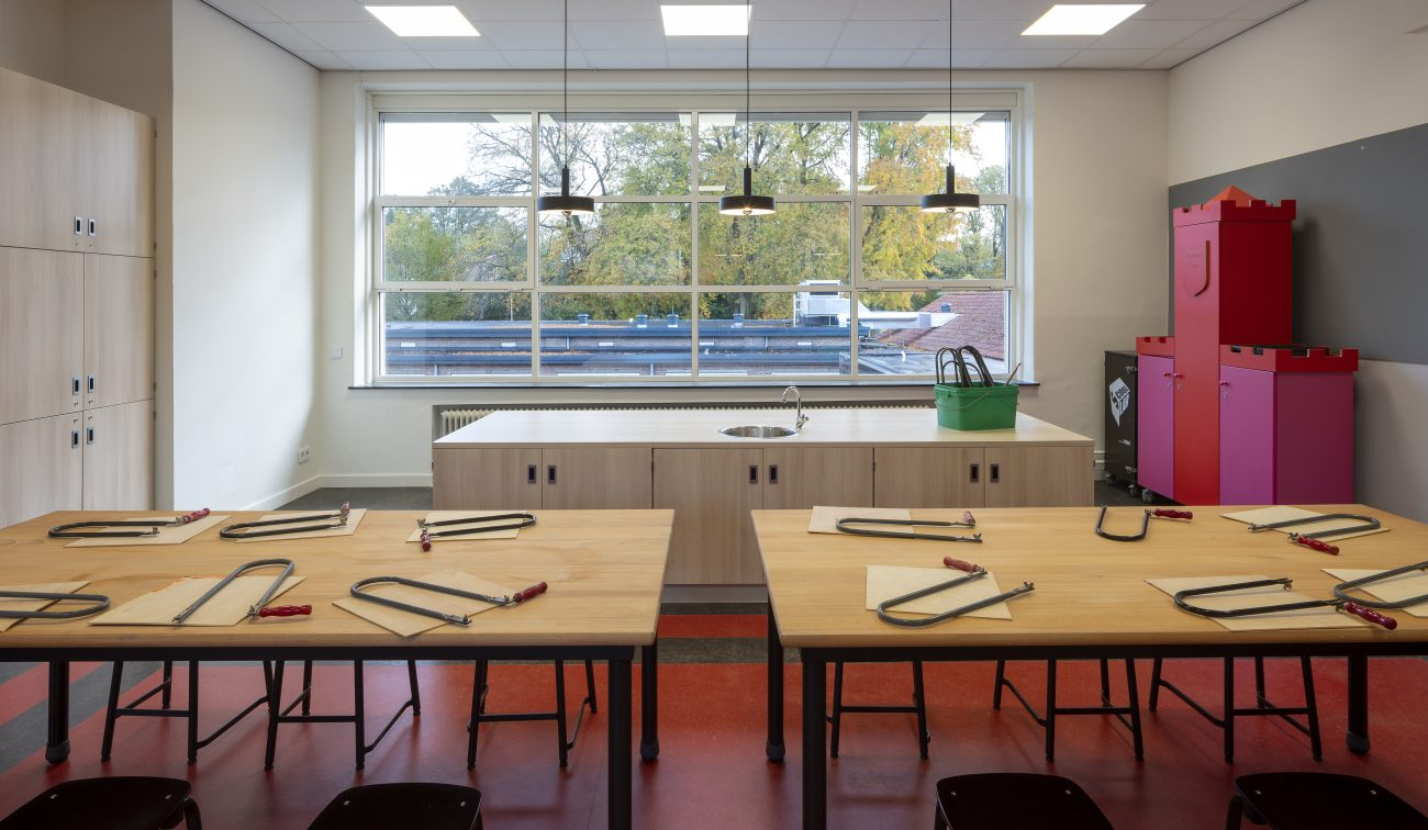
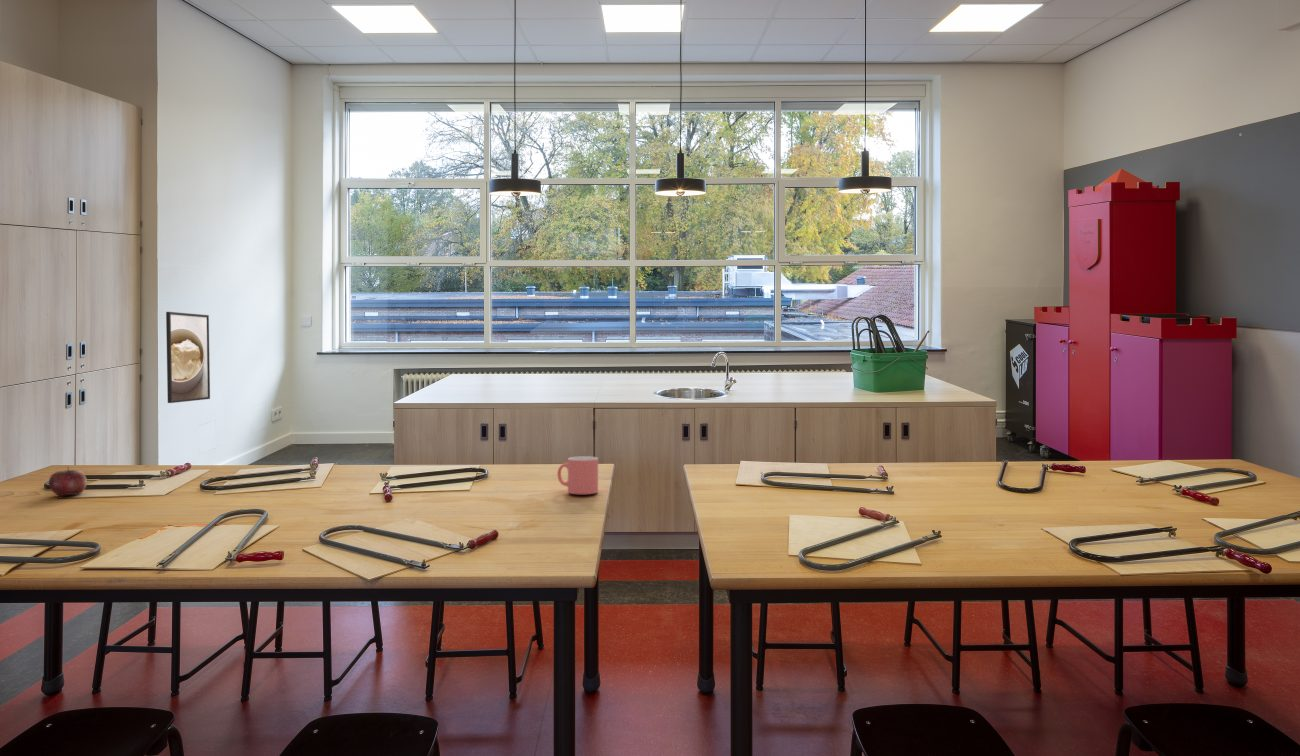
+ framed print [165,311,211,404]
+ apple [48,466,88,497]
+ mug [556,455,599,495]
